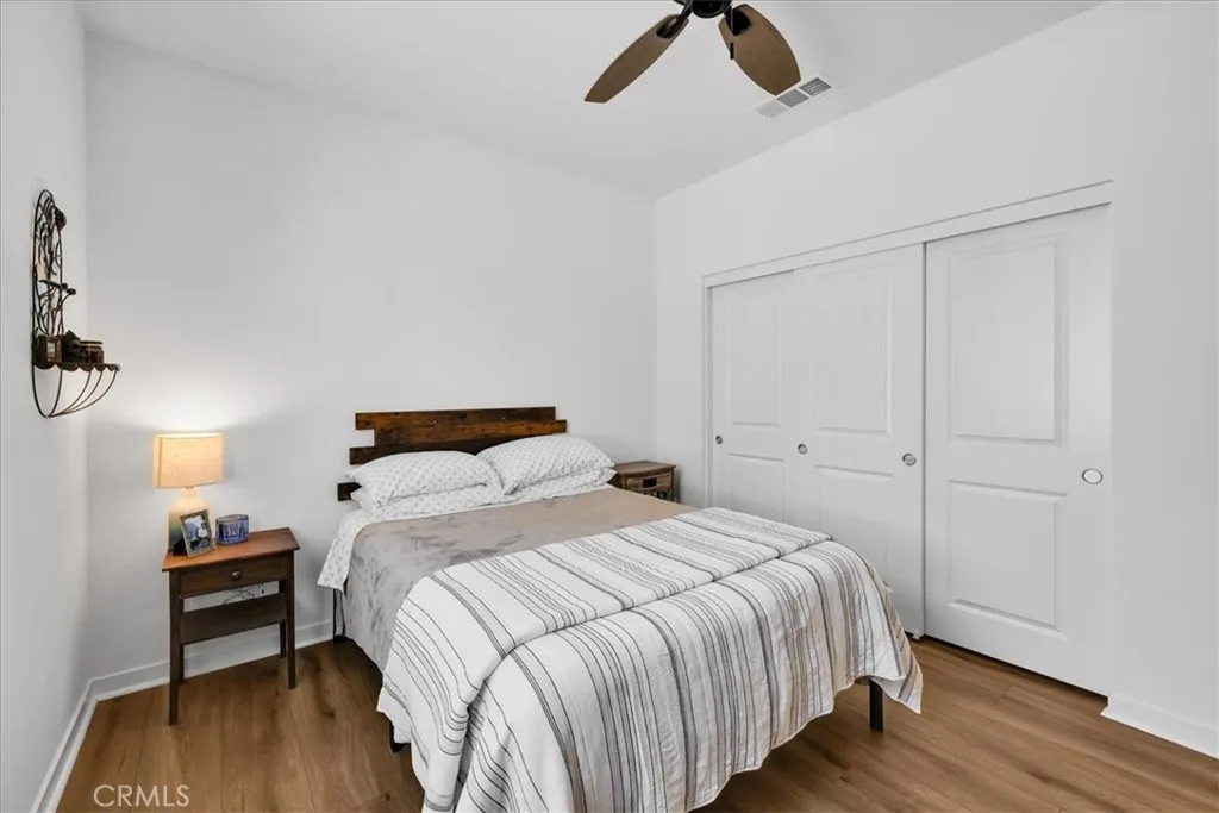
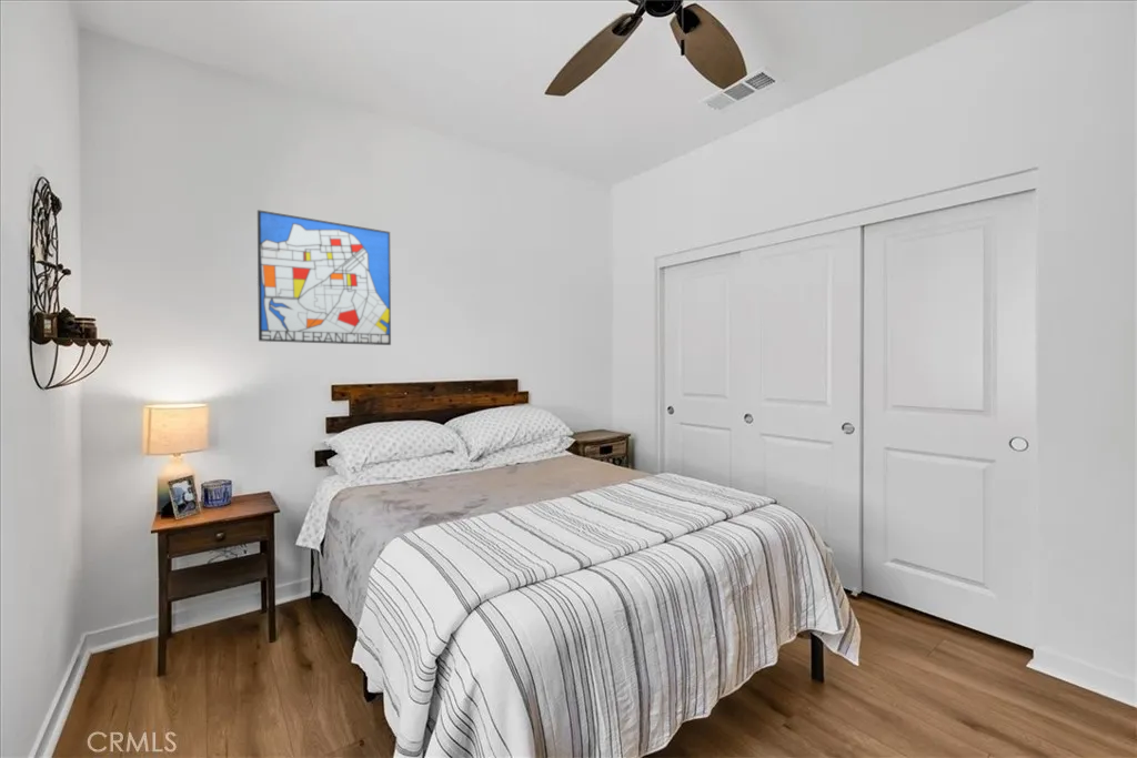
+ wall art [256,209,392,346]
